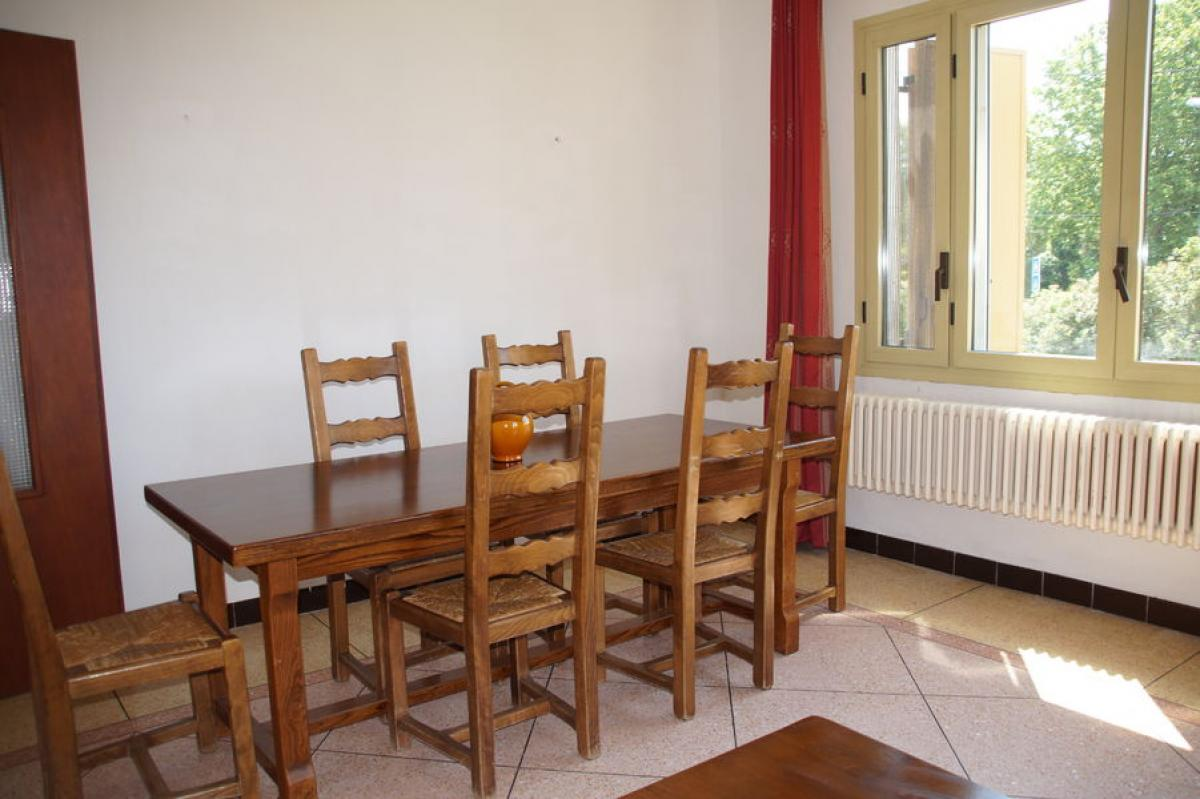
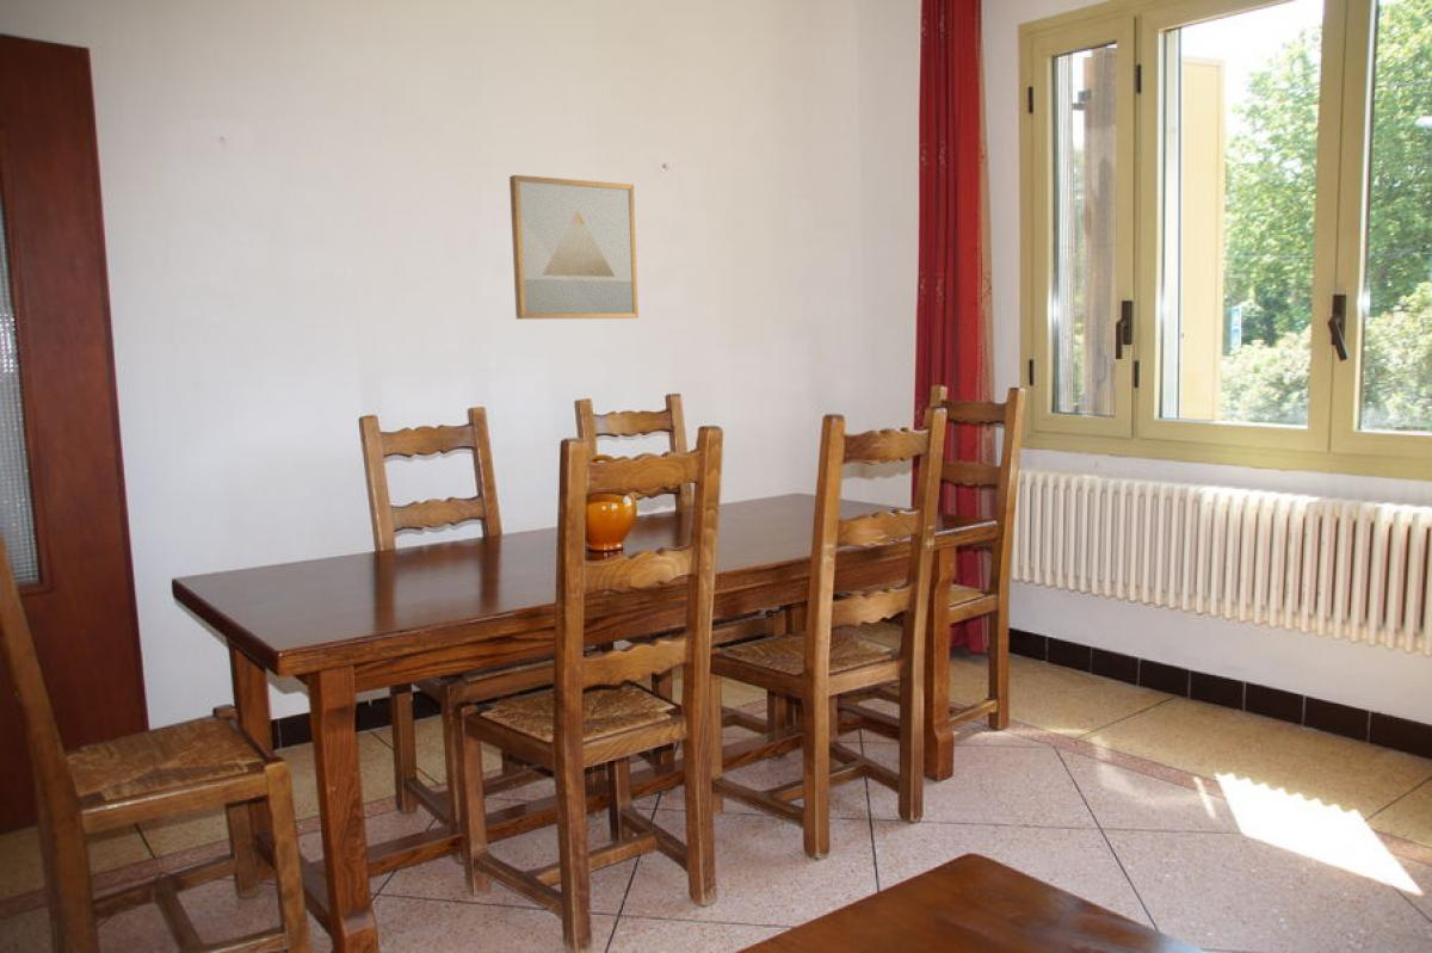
+ wall art [508,174,640,320]
